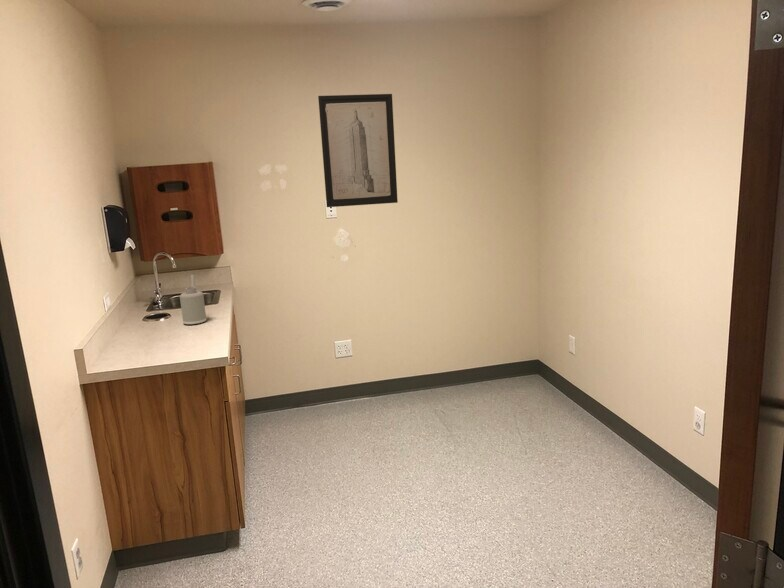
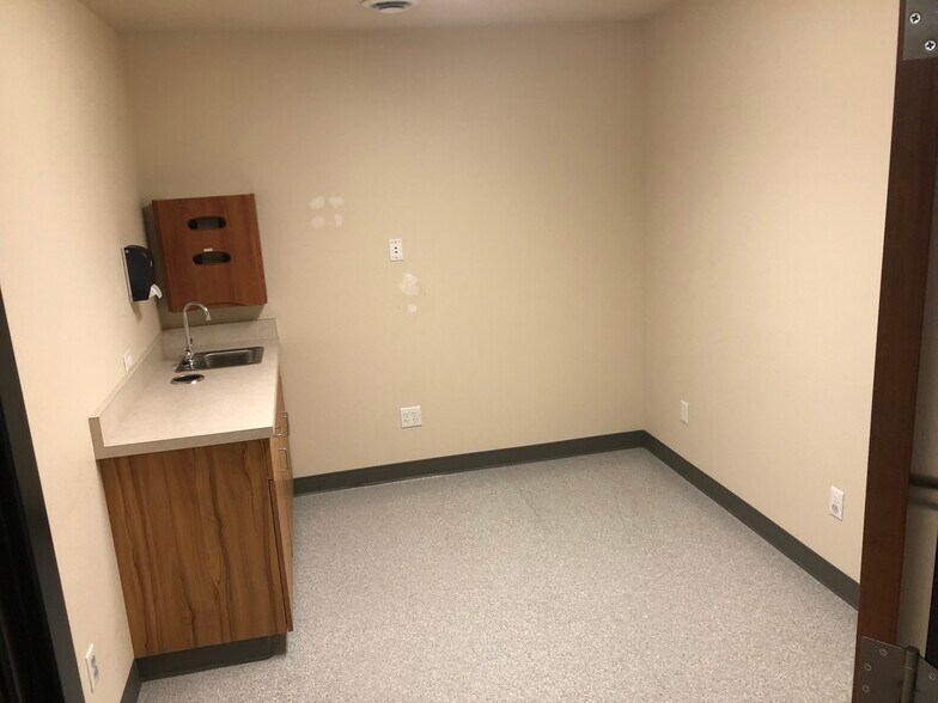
- wall art [317,93,399,208]
- soap dispenser [179,274,207,326]
